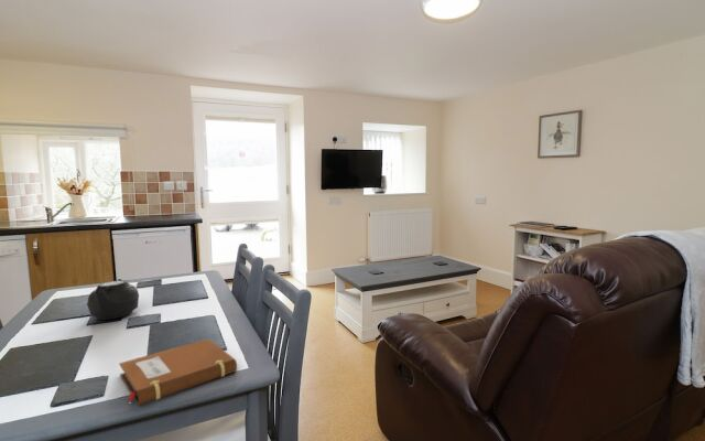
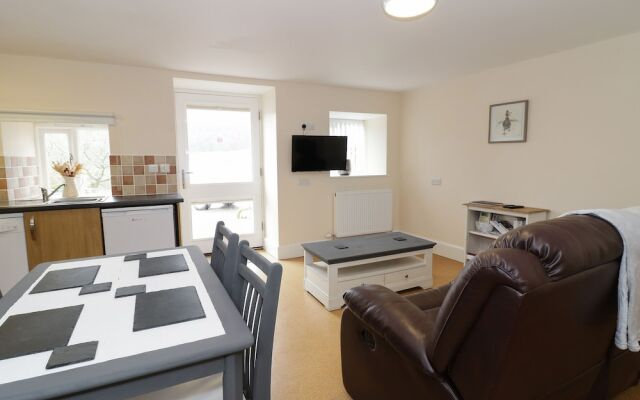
- teapot [86,278,140,321]
- notebook [118,337,238,407]
